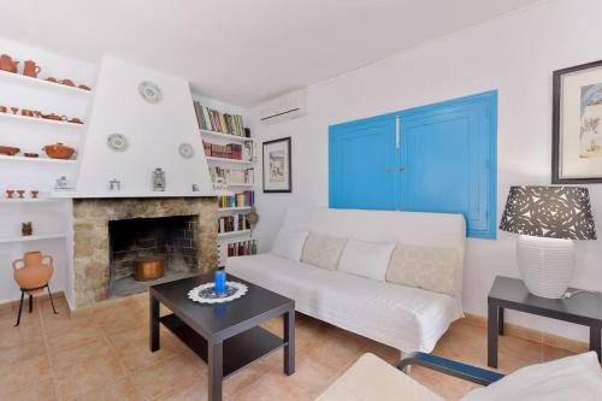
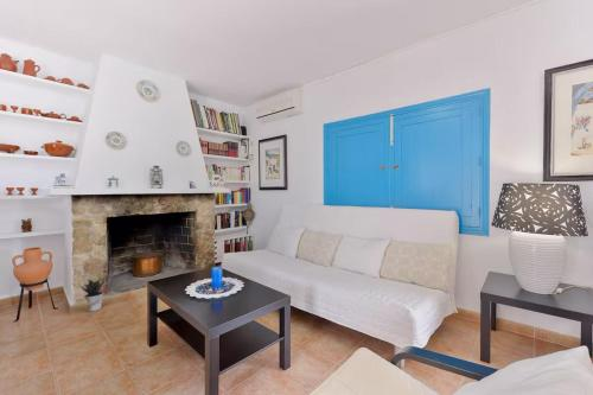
+ potted plant [77,275,107,313]
